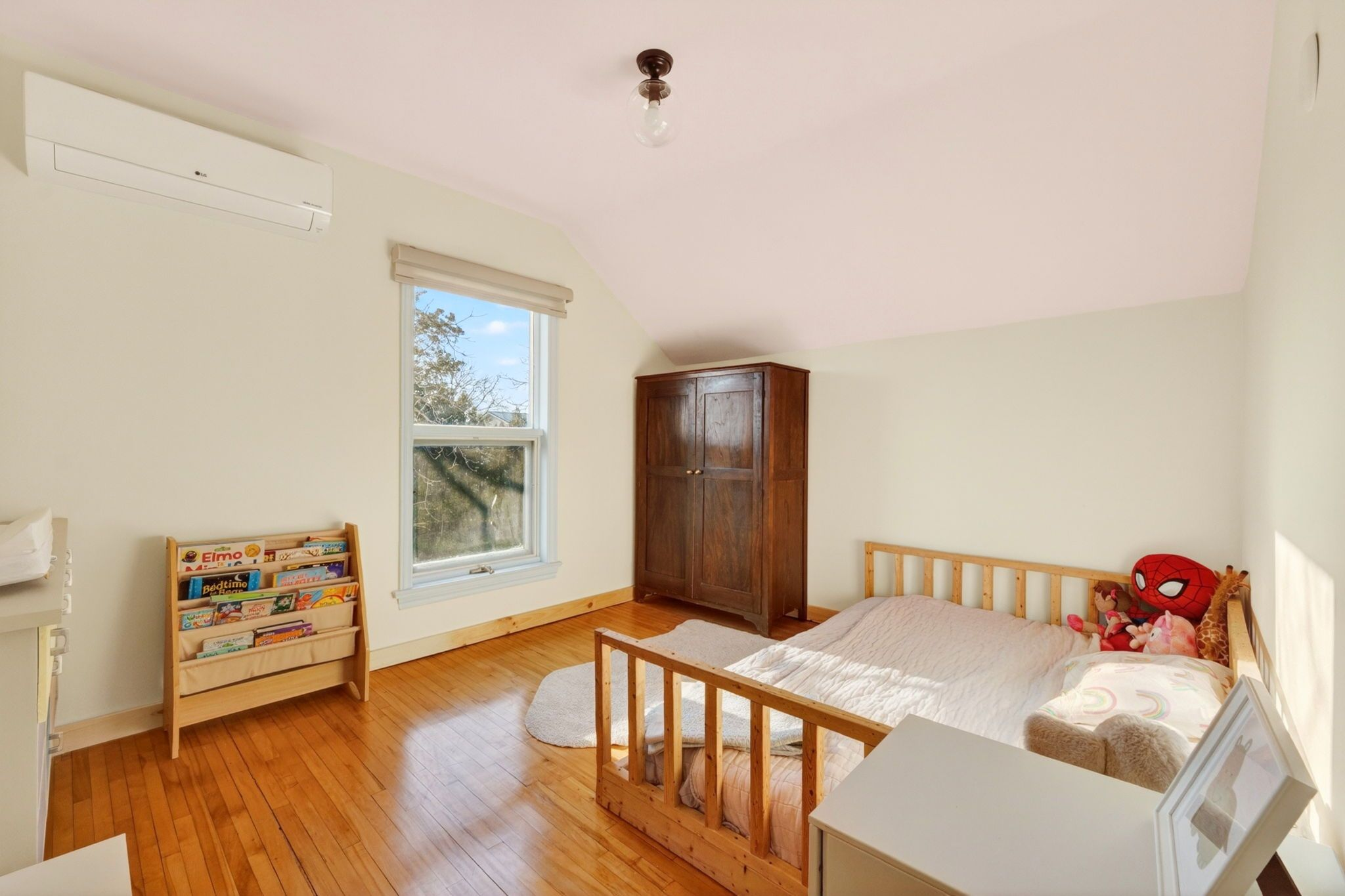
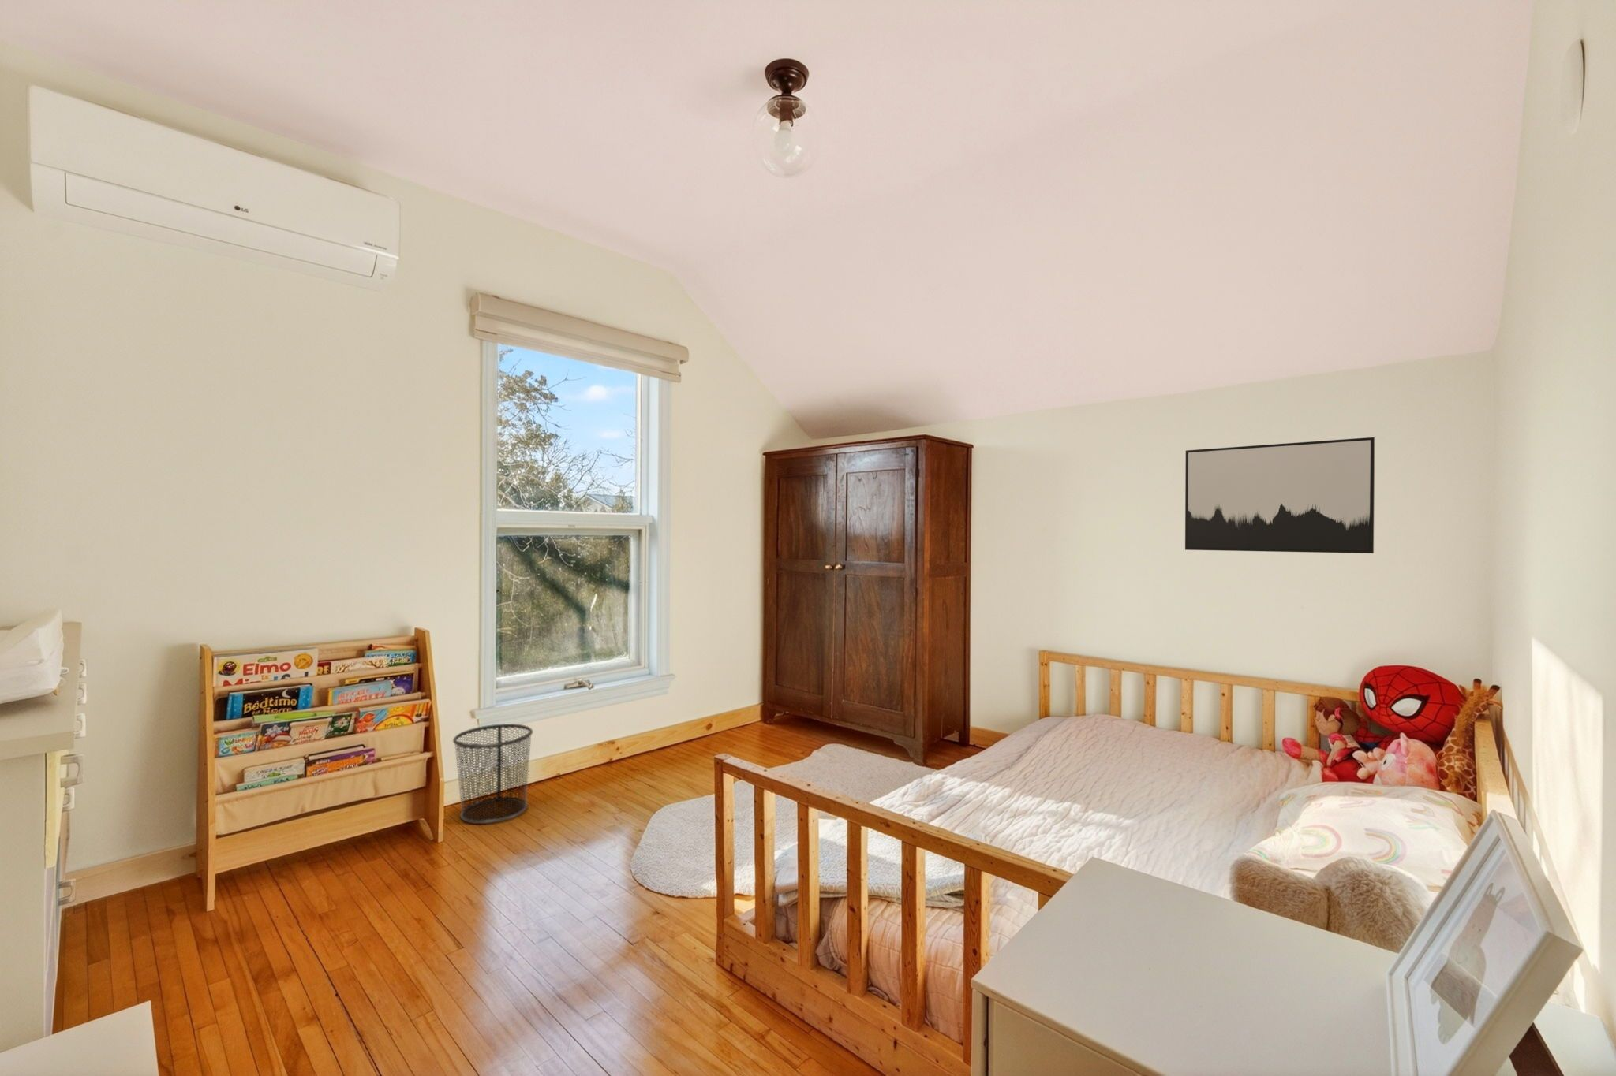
+ waste bin [452,723,533,825]
+ wall art [1185,437,1376,554]
